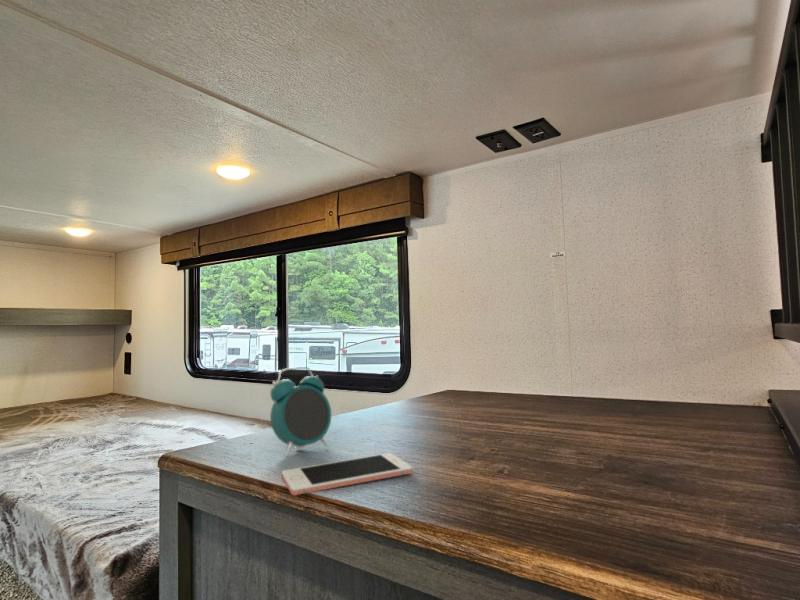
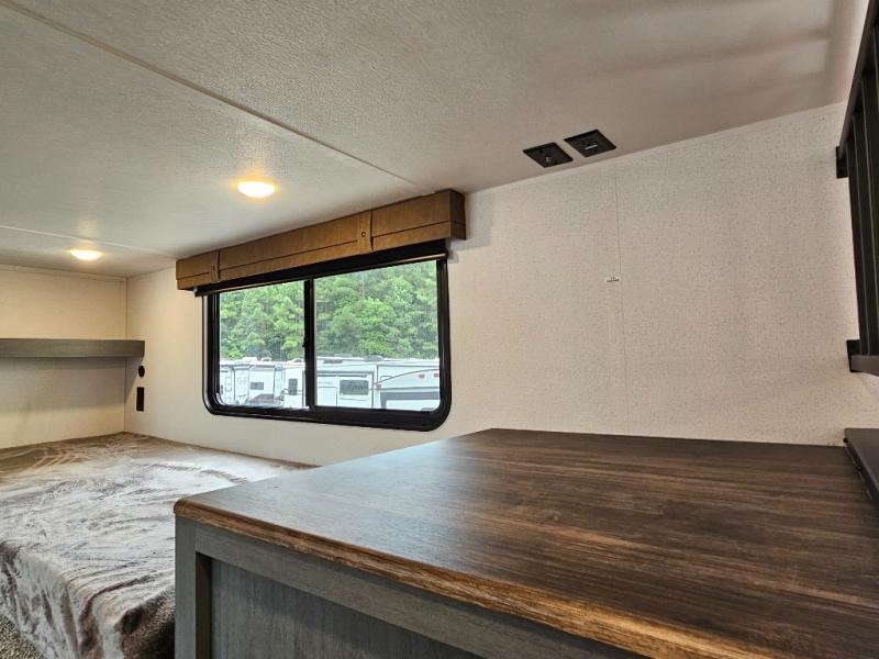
- alarm clock [269,366,332,458]
- cell phone [281,452,414,496]
